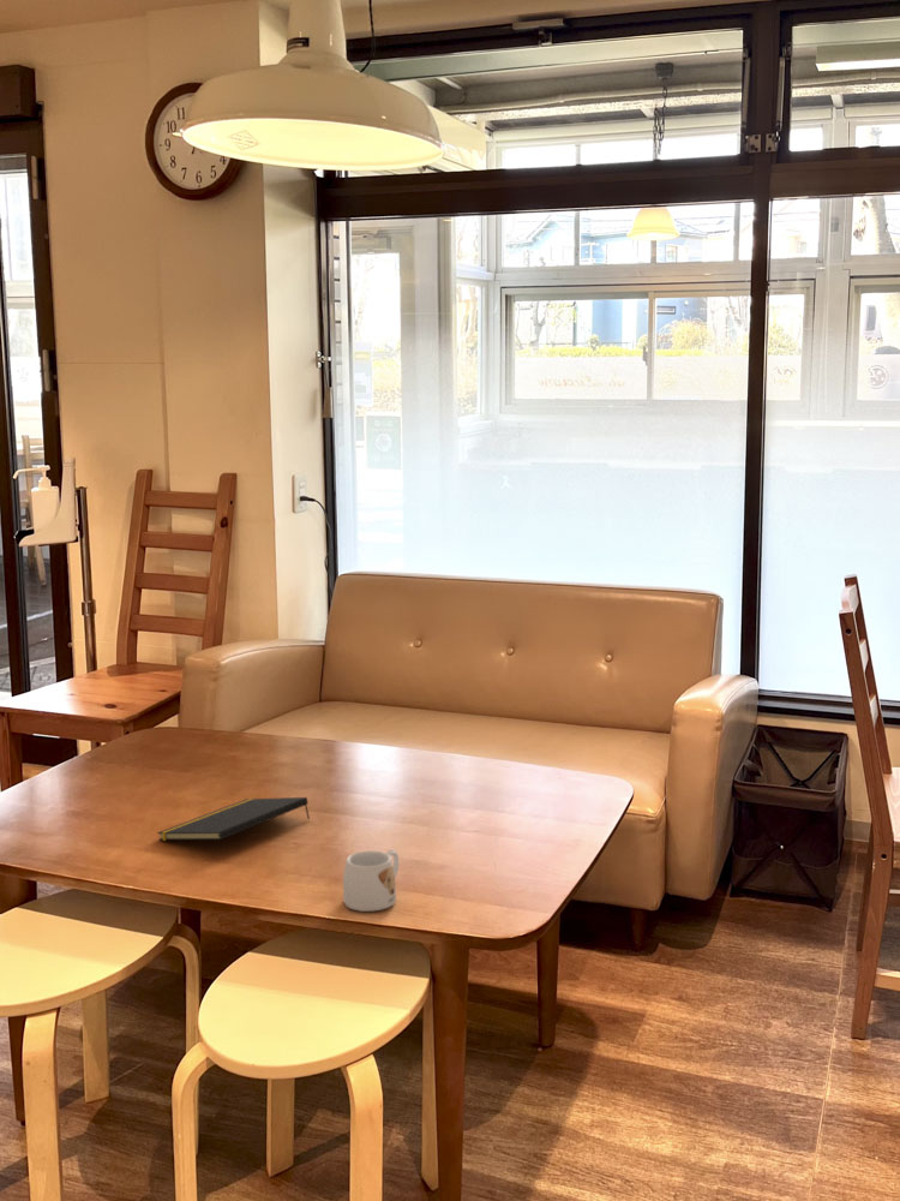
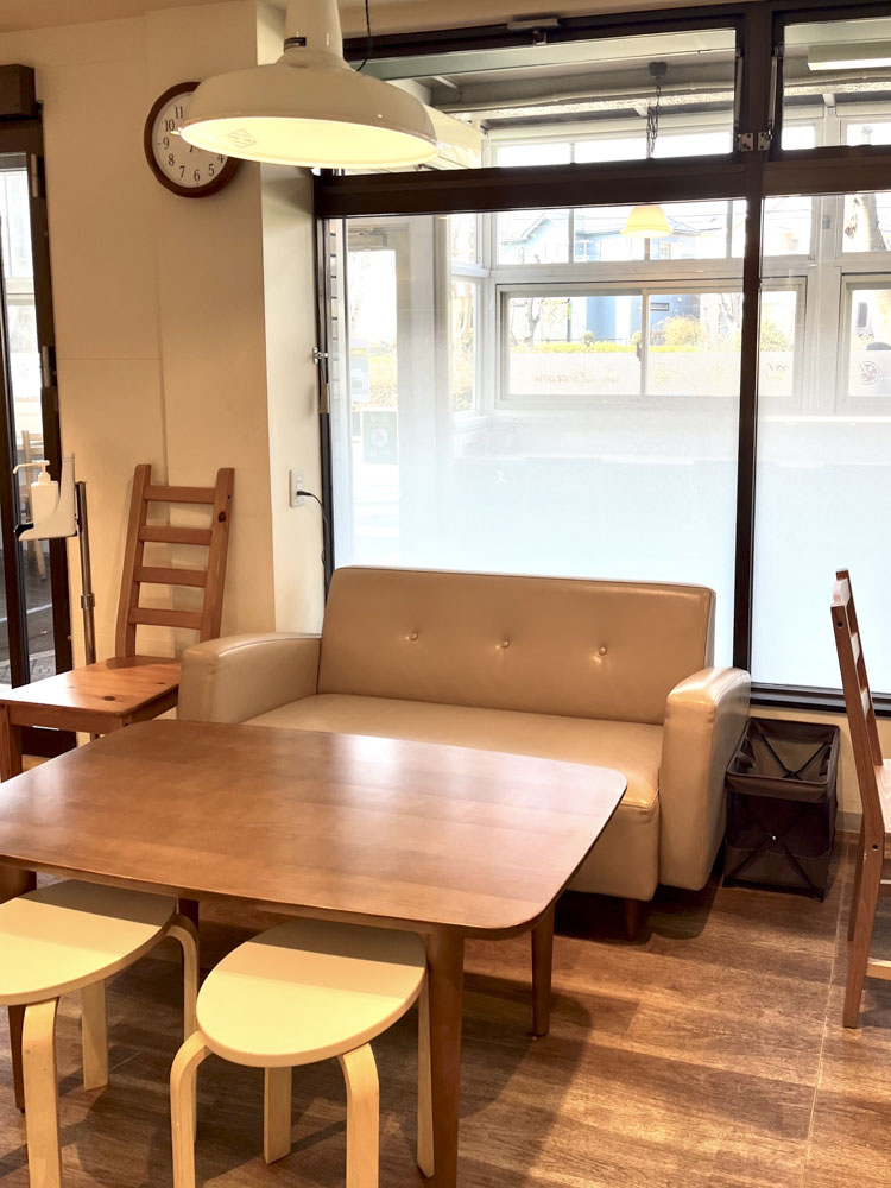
- mug [342,848,400,913]
- notepad [156,796,311,842]
